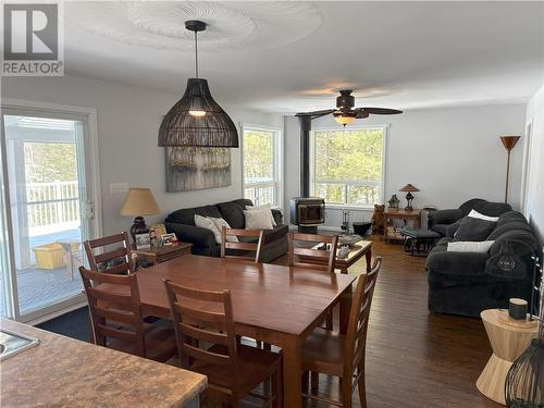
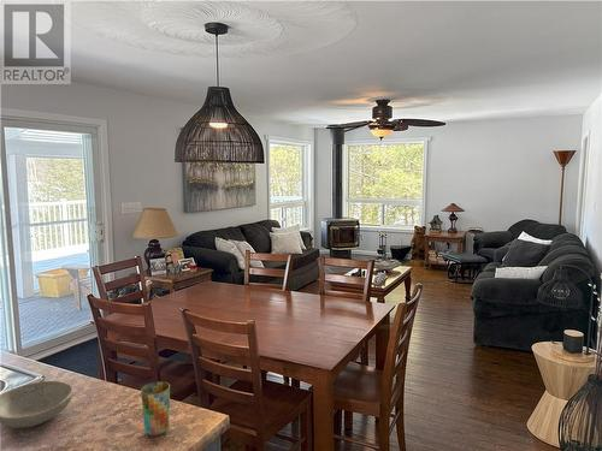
+ bowl [0,380,75,429]
+ cup [140,380,171,437]
